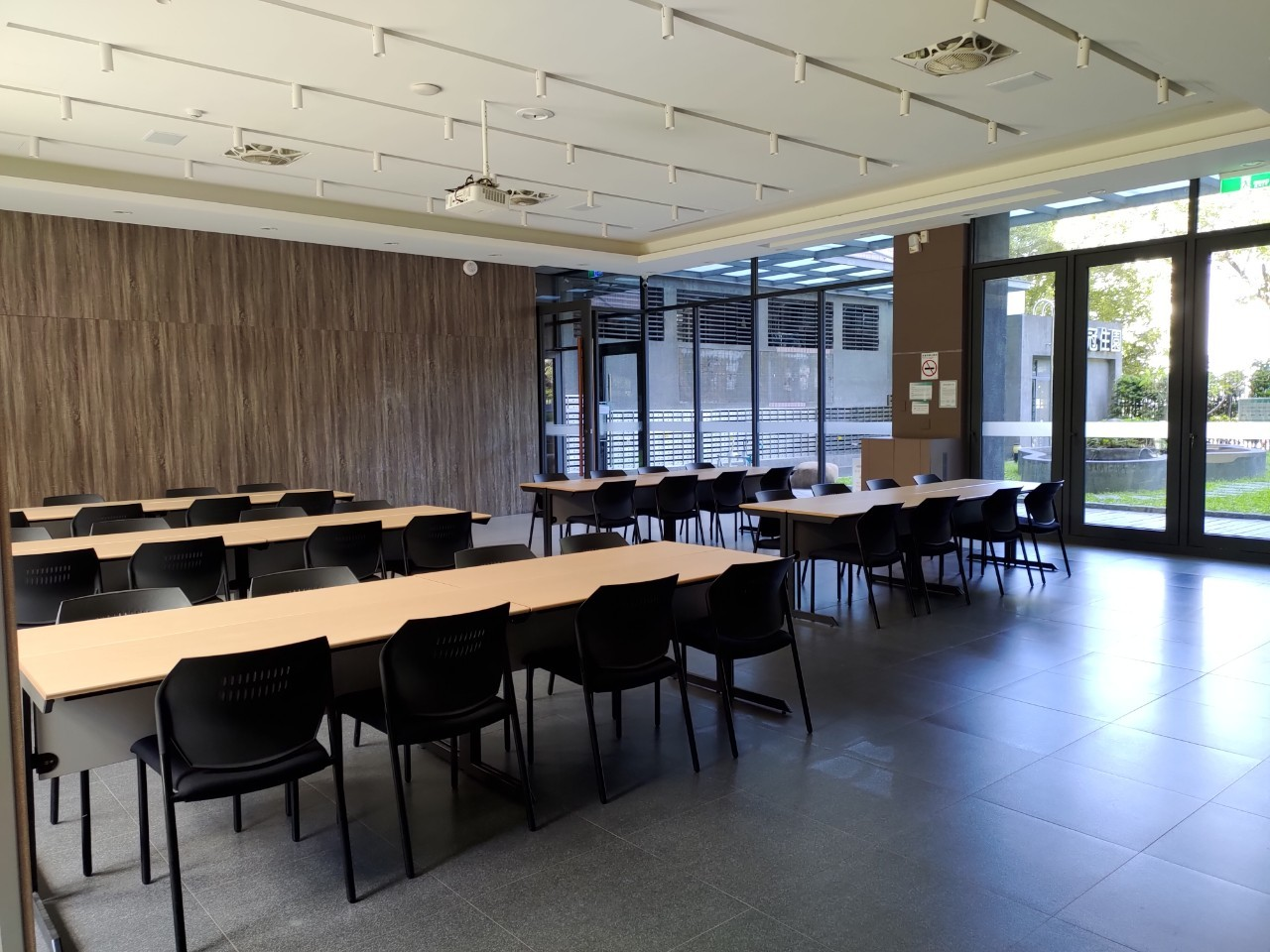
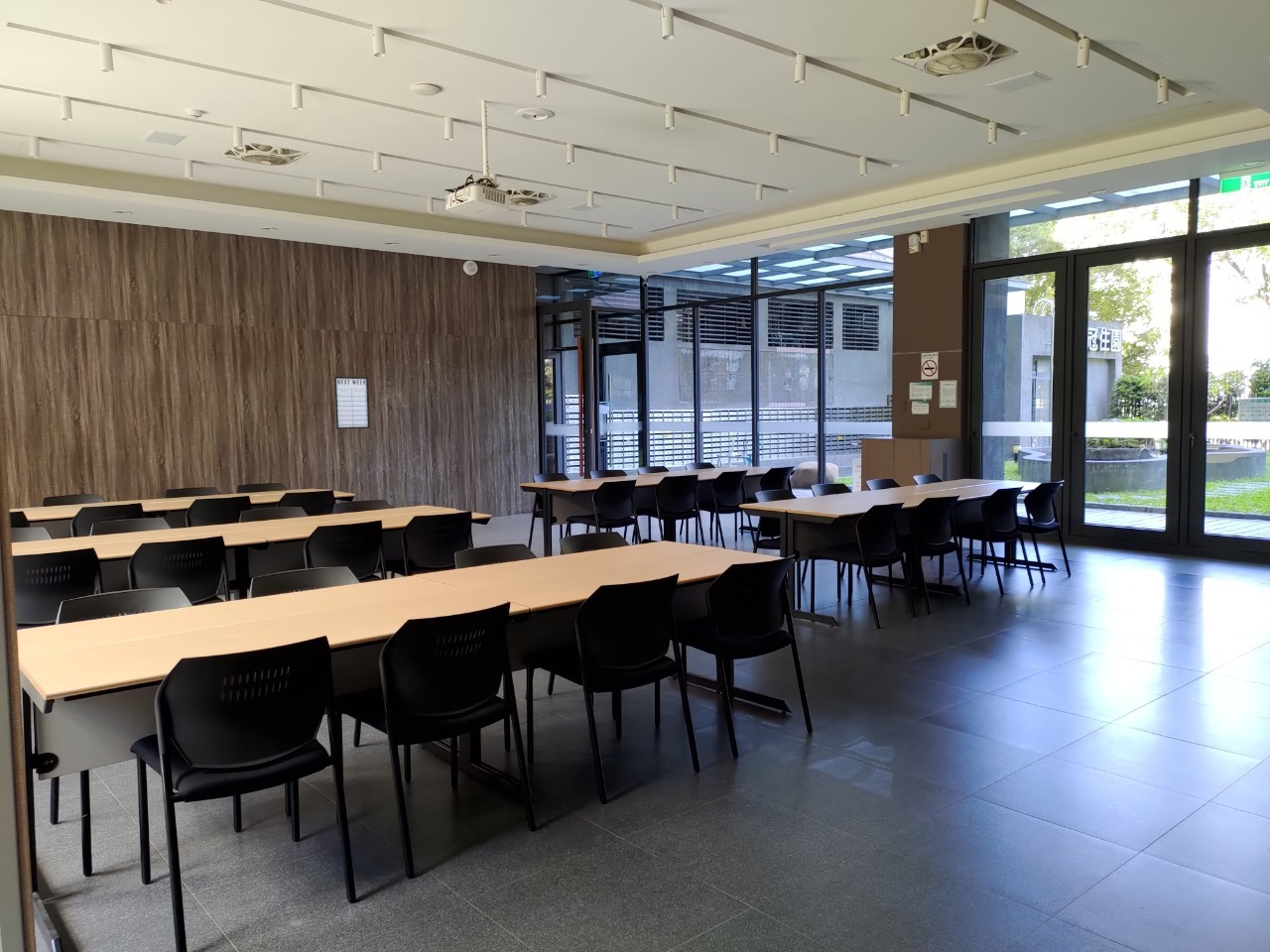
+ writing board [333,376,371,430]
